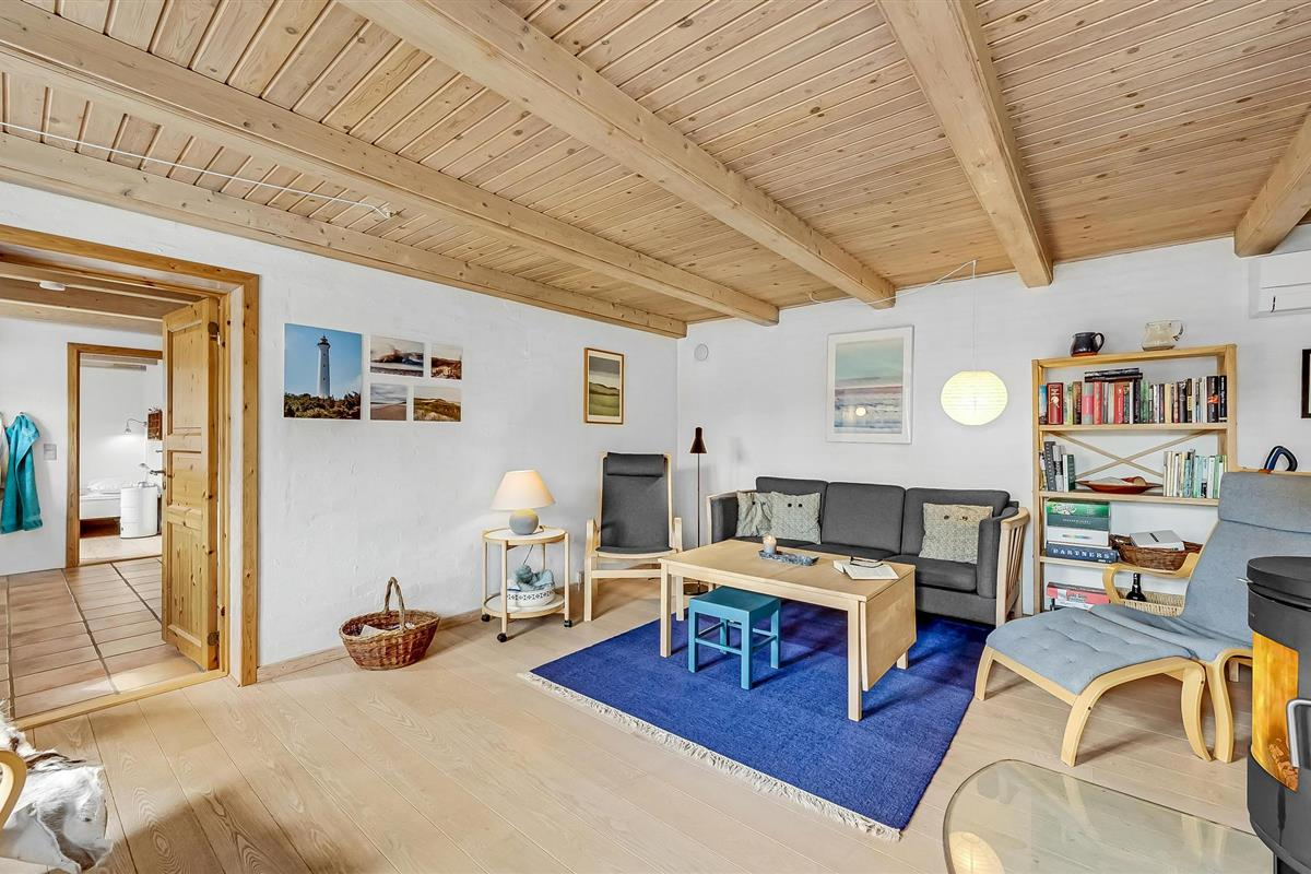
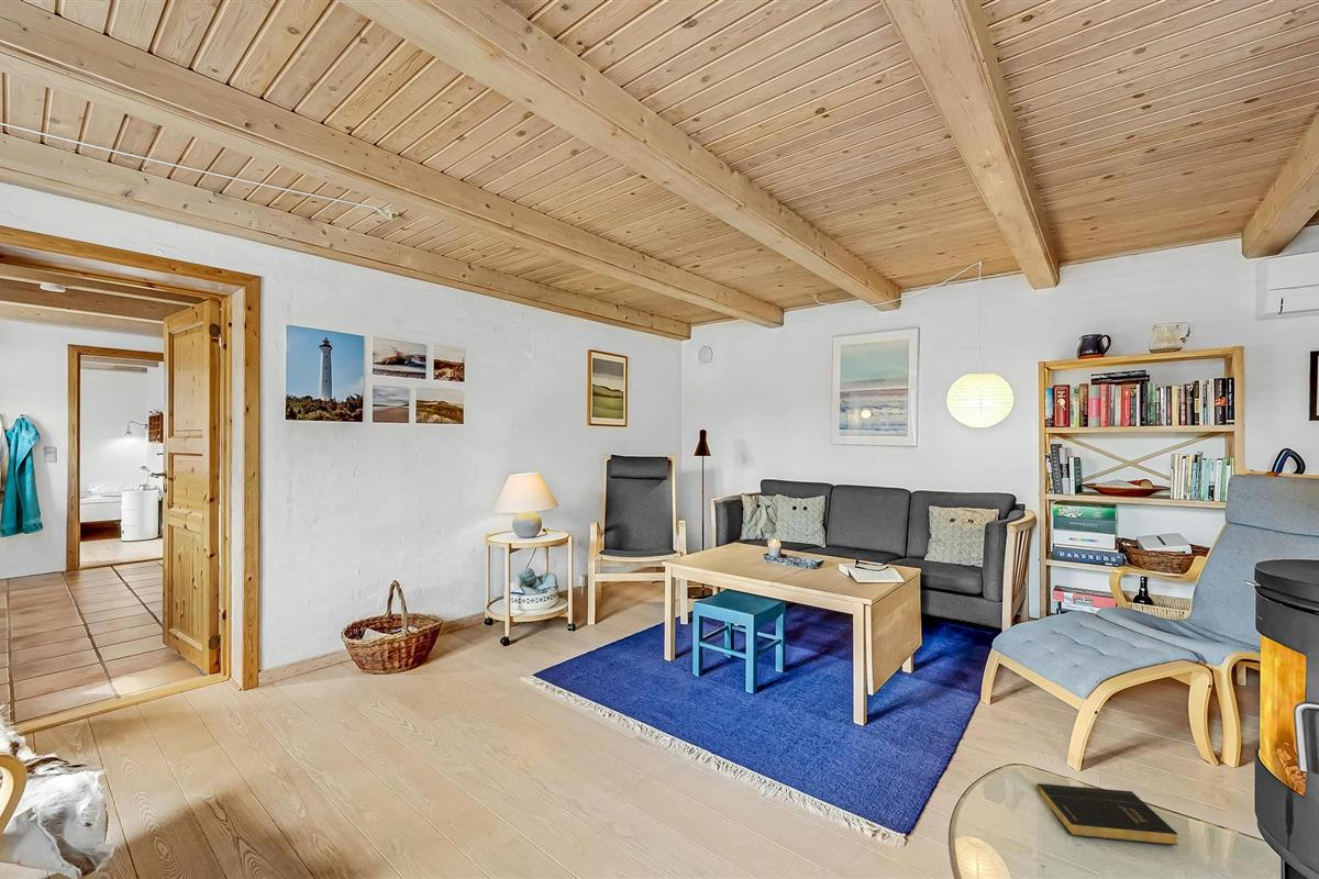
+ book [1037,782,1178,846]
